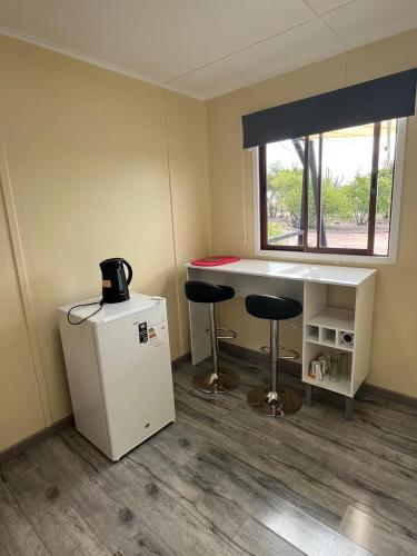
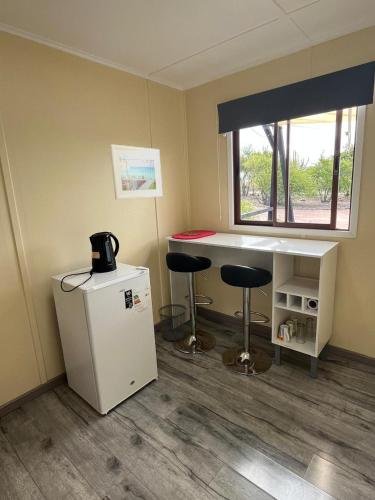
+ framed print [109,143,163,200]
+ wastebasket [157,303,188,342]
